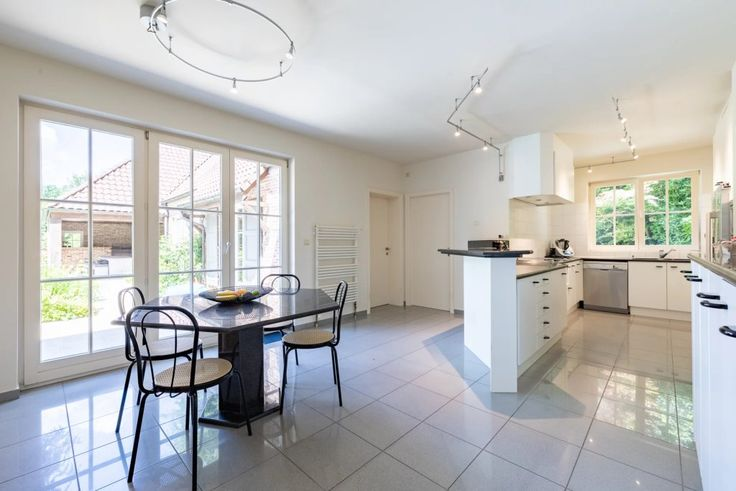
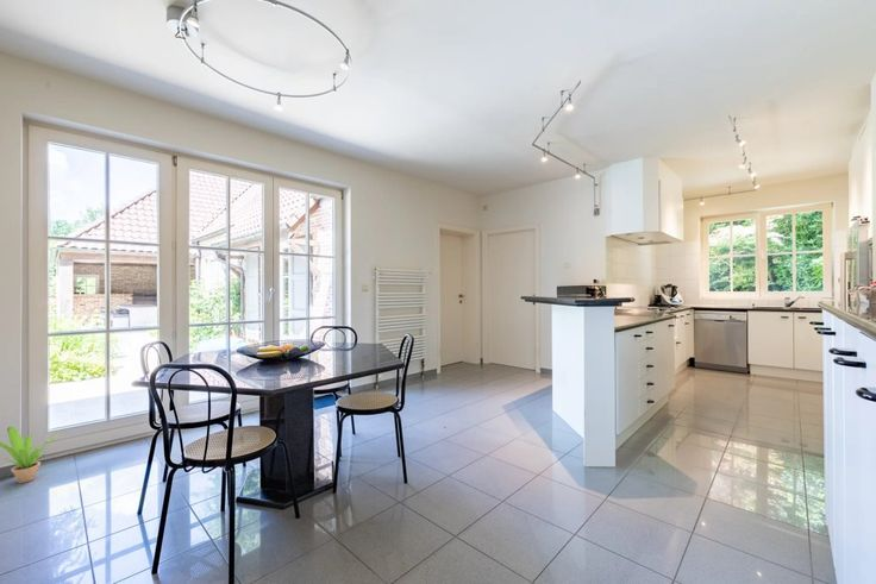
+ potted plant [0,425,60,484]
